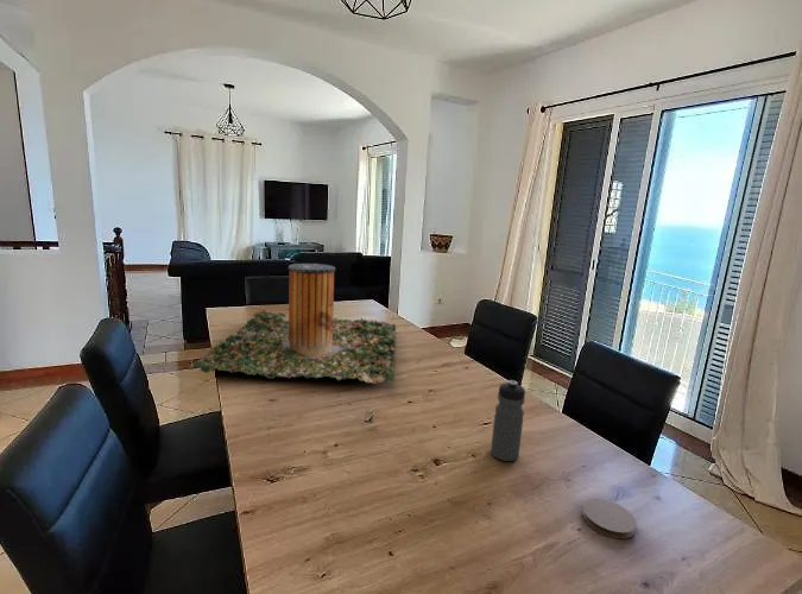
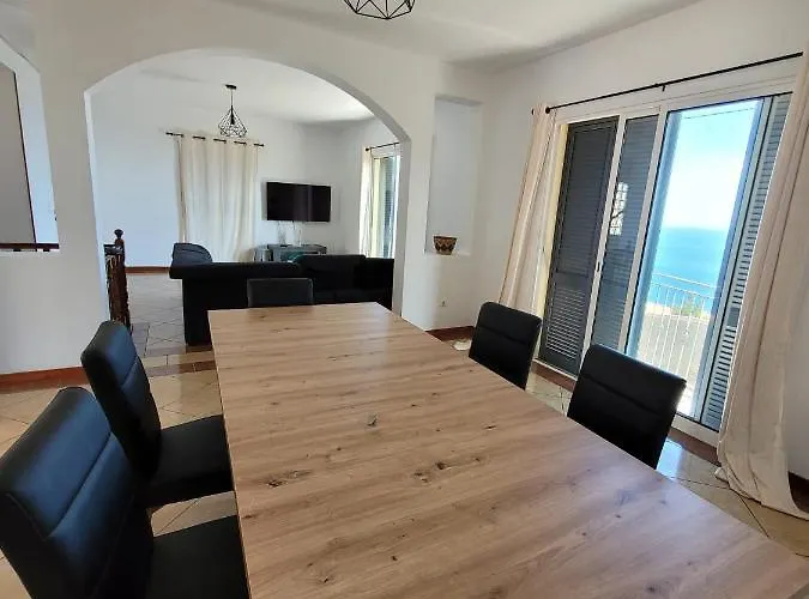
- coaster [581,498,638,539]
- trash can [189,263,397,386]
- water bottle [490,379,526,462]
